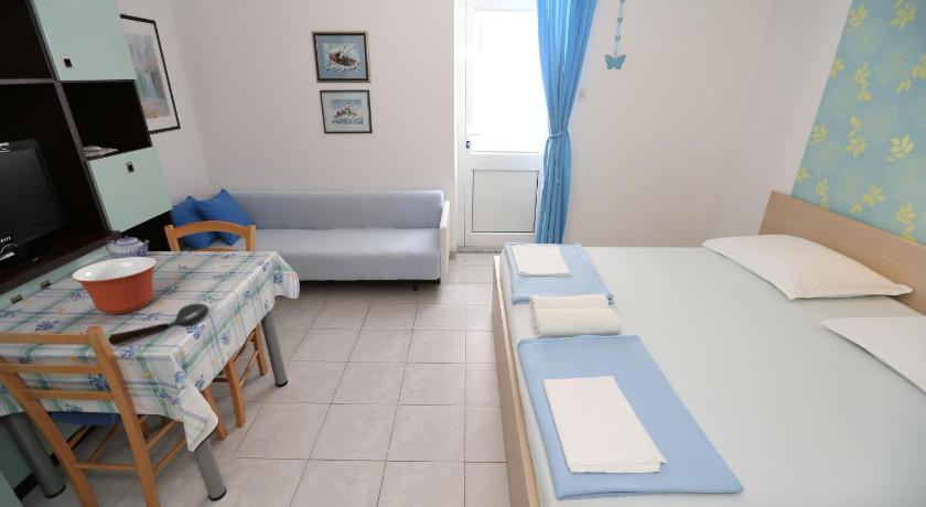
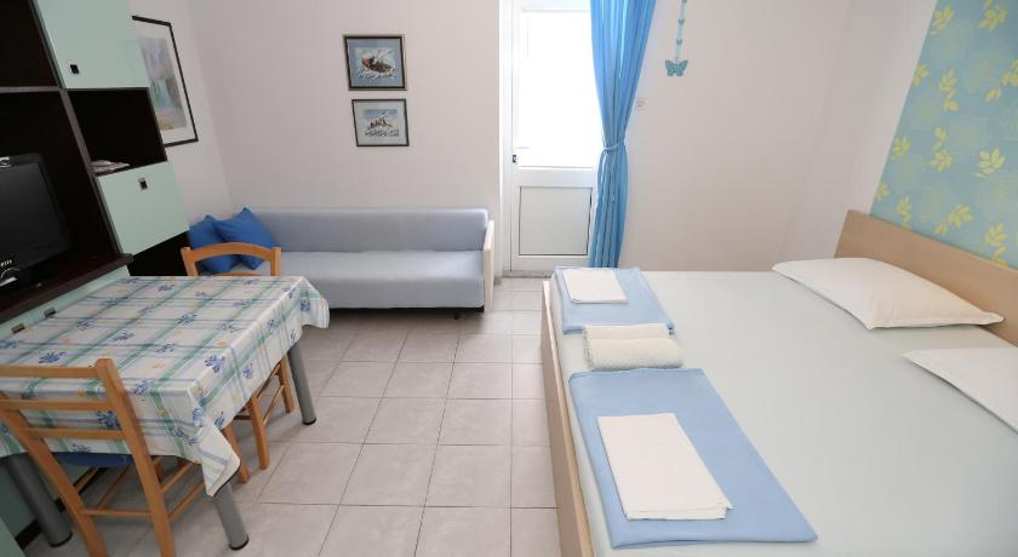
- spoon [107,303,209,346]
- mixing bowl [71,256,159,315]
- teapot [105,235,151,259]
